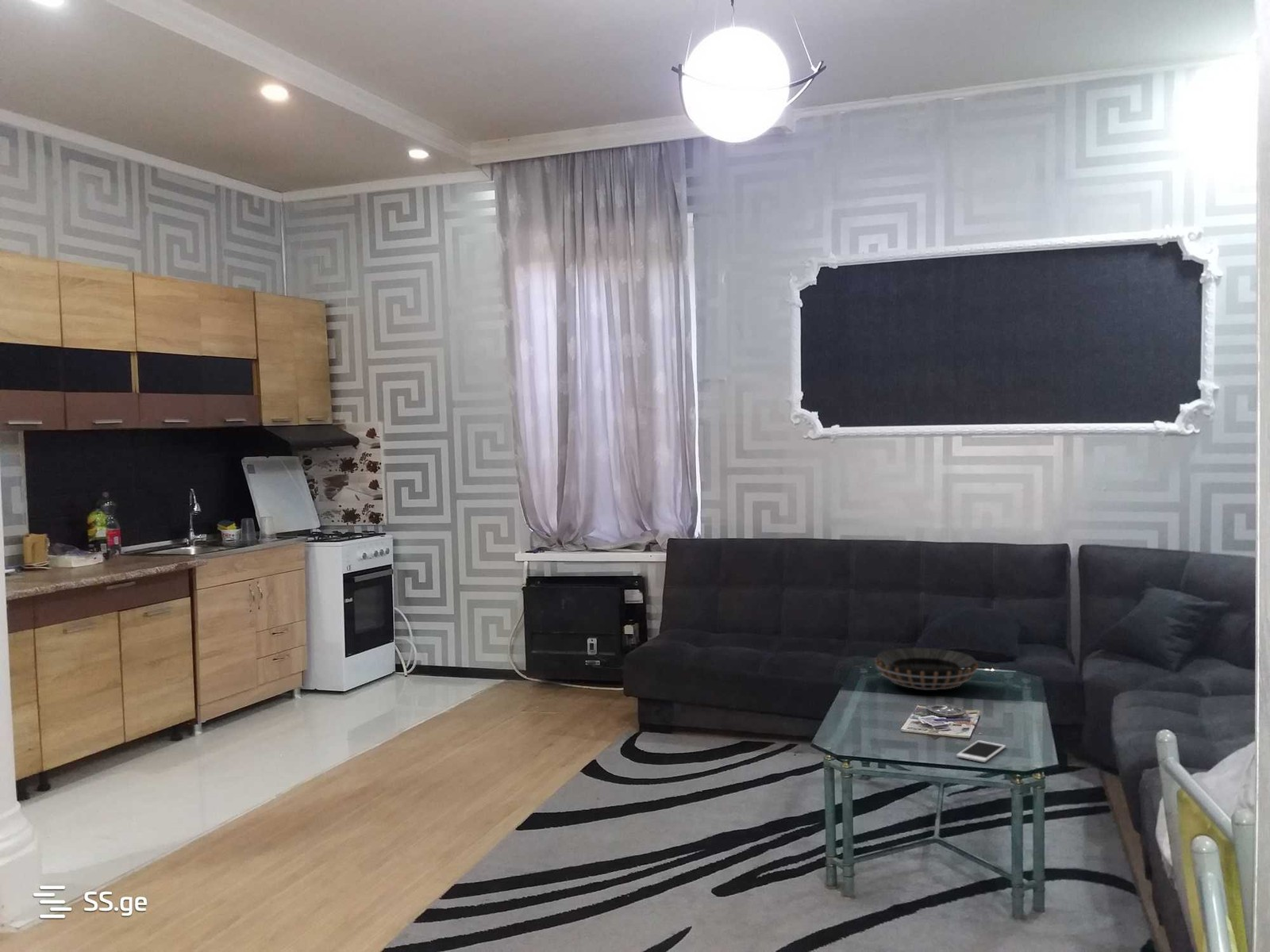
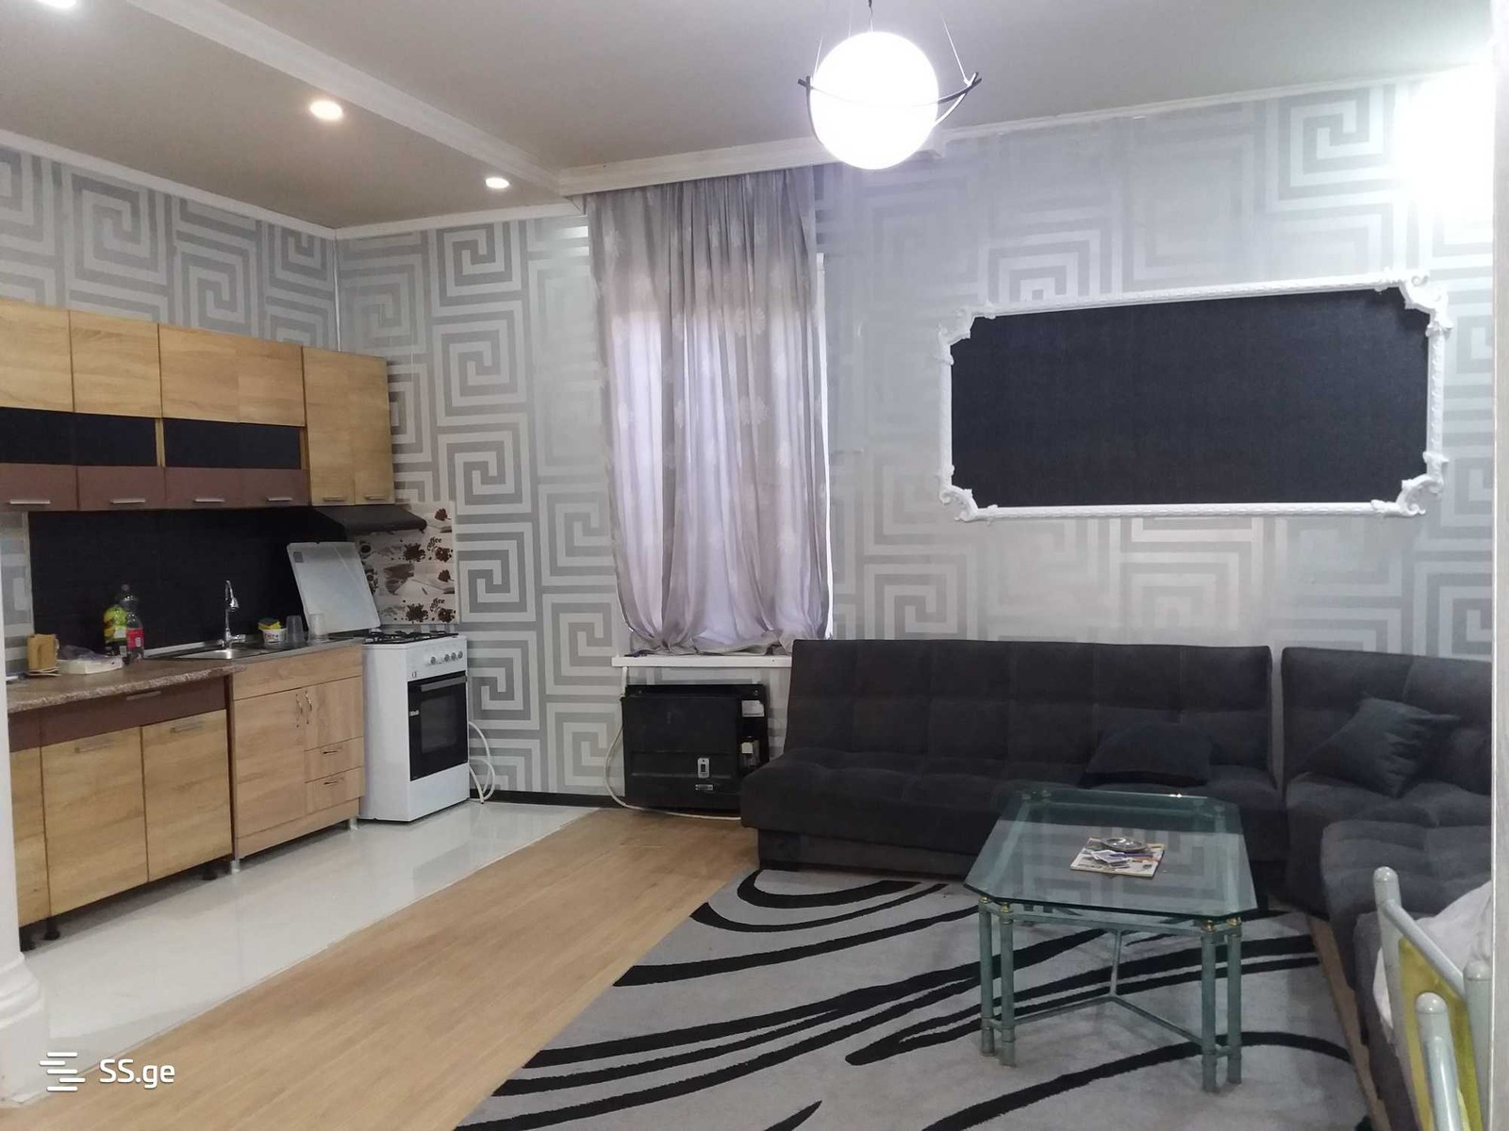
- decorative bowl [874,647,979,691]
- cell phone [956,739,1006,763]
